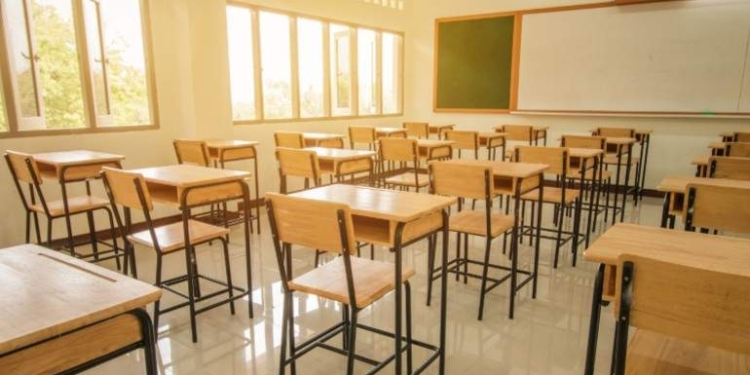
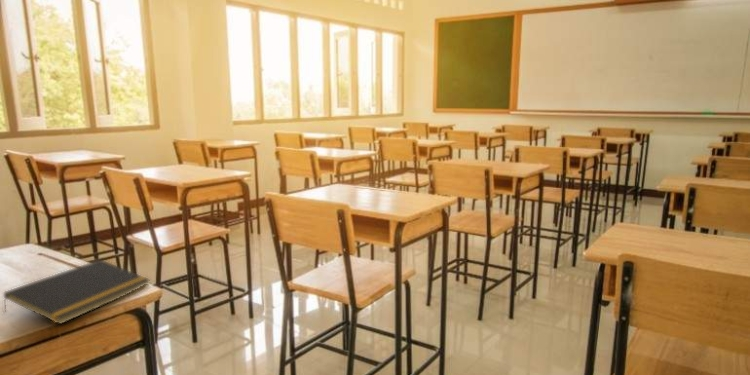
+ notepad [2,258,151,325]
